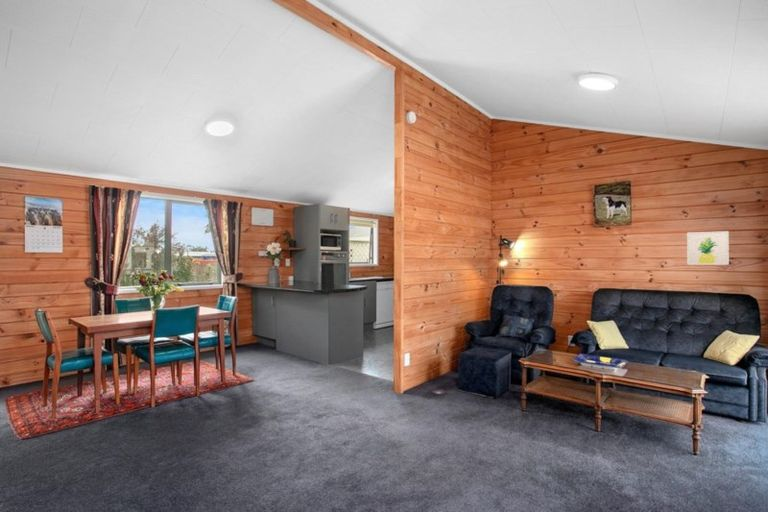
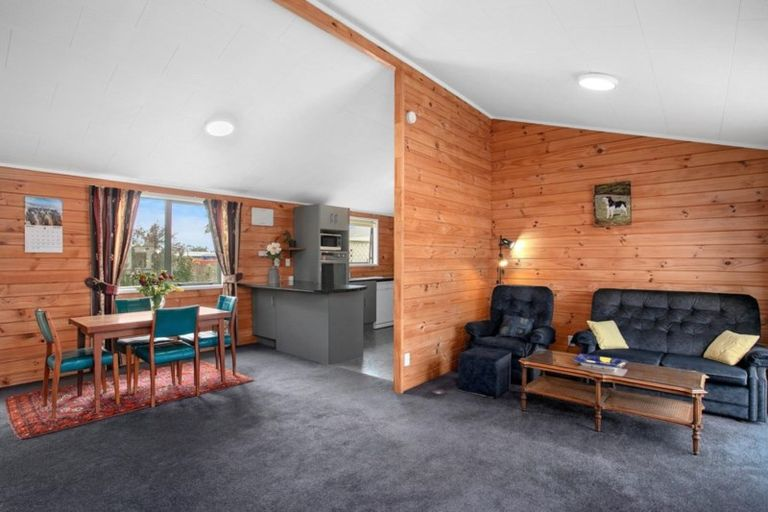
- wall art [686,230,730,266]
